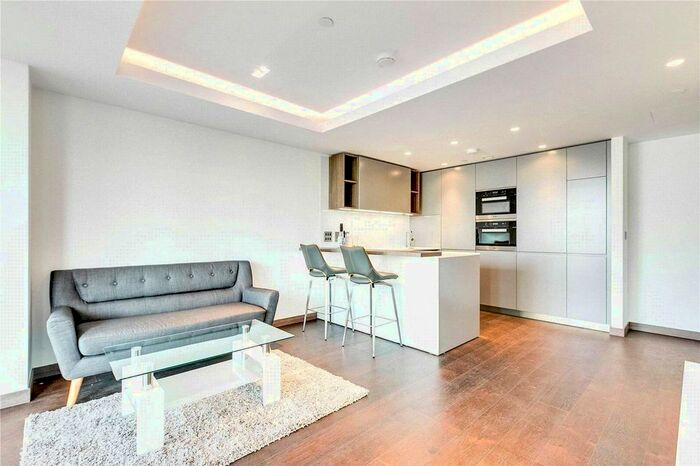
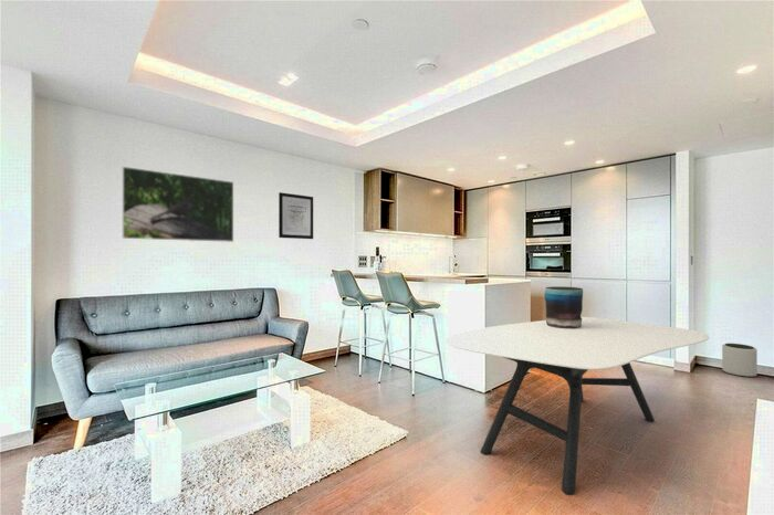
+ wall art [278,191,314,240]
+ plant pot [721,343,759,378]
+ dining table [444,316,710,496]
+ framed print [122,166,234,243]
+ vase [543,285,584,329]
